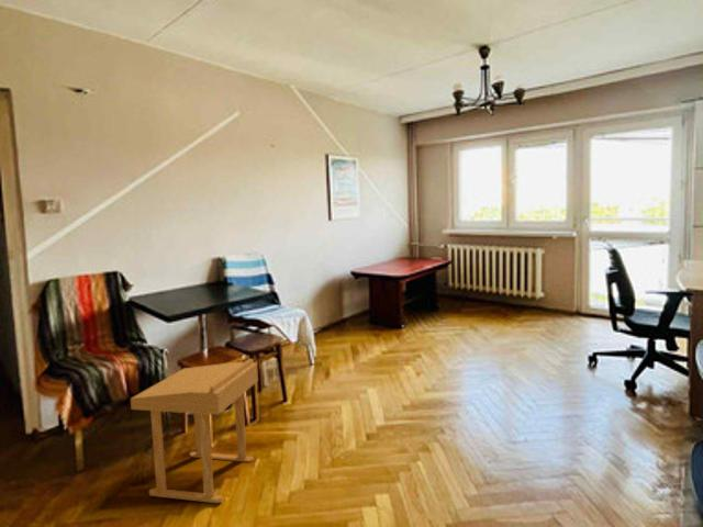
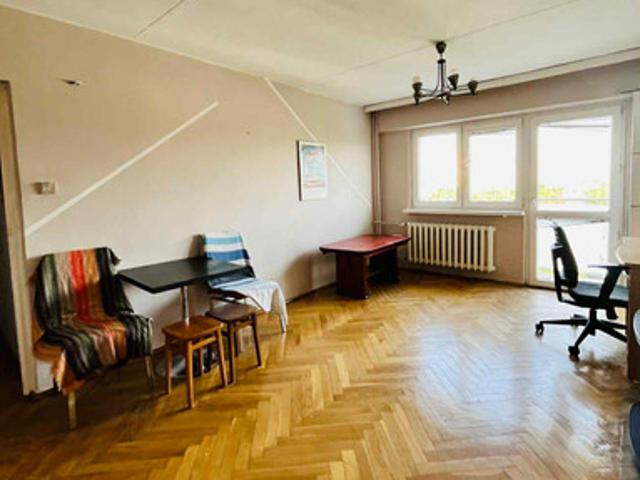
- side table [130,358,259,504]
